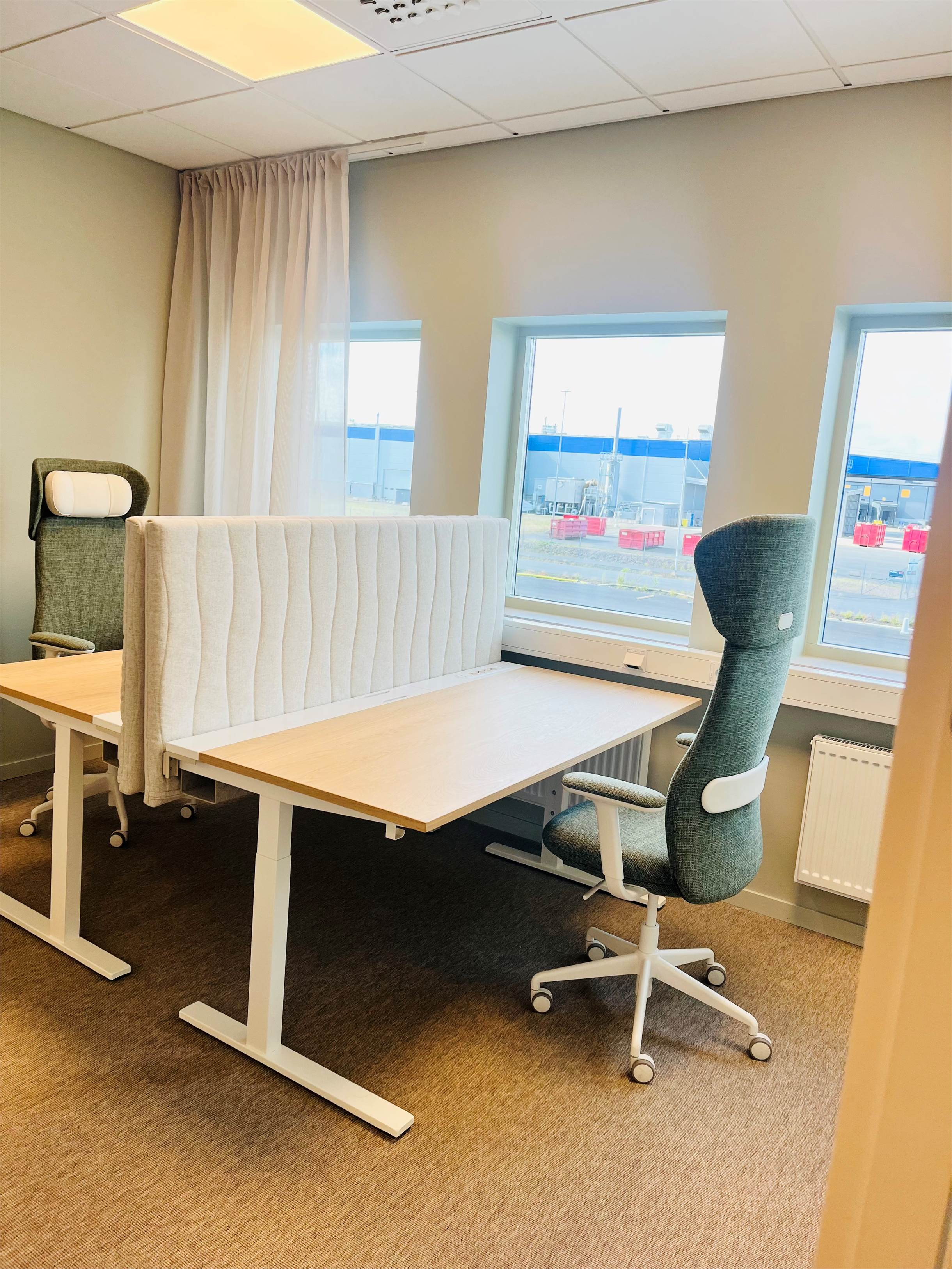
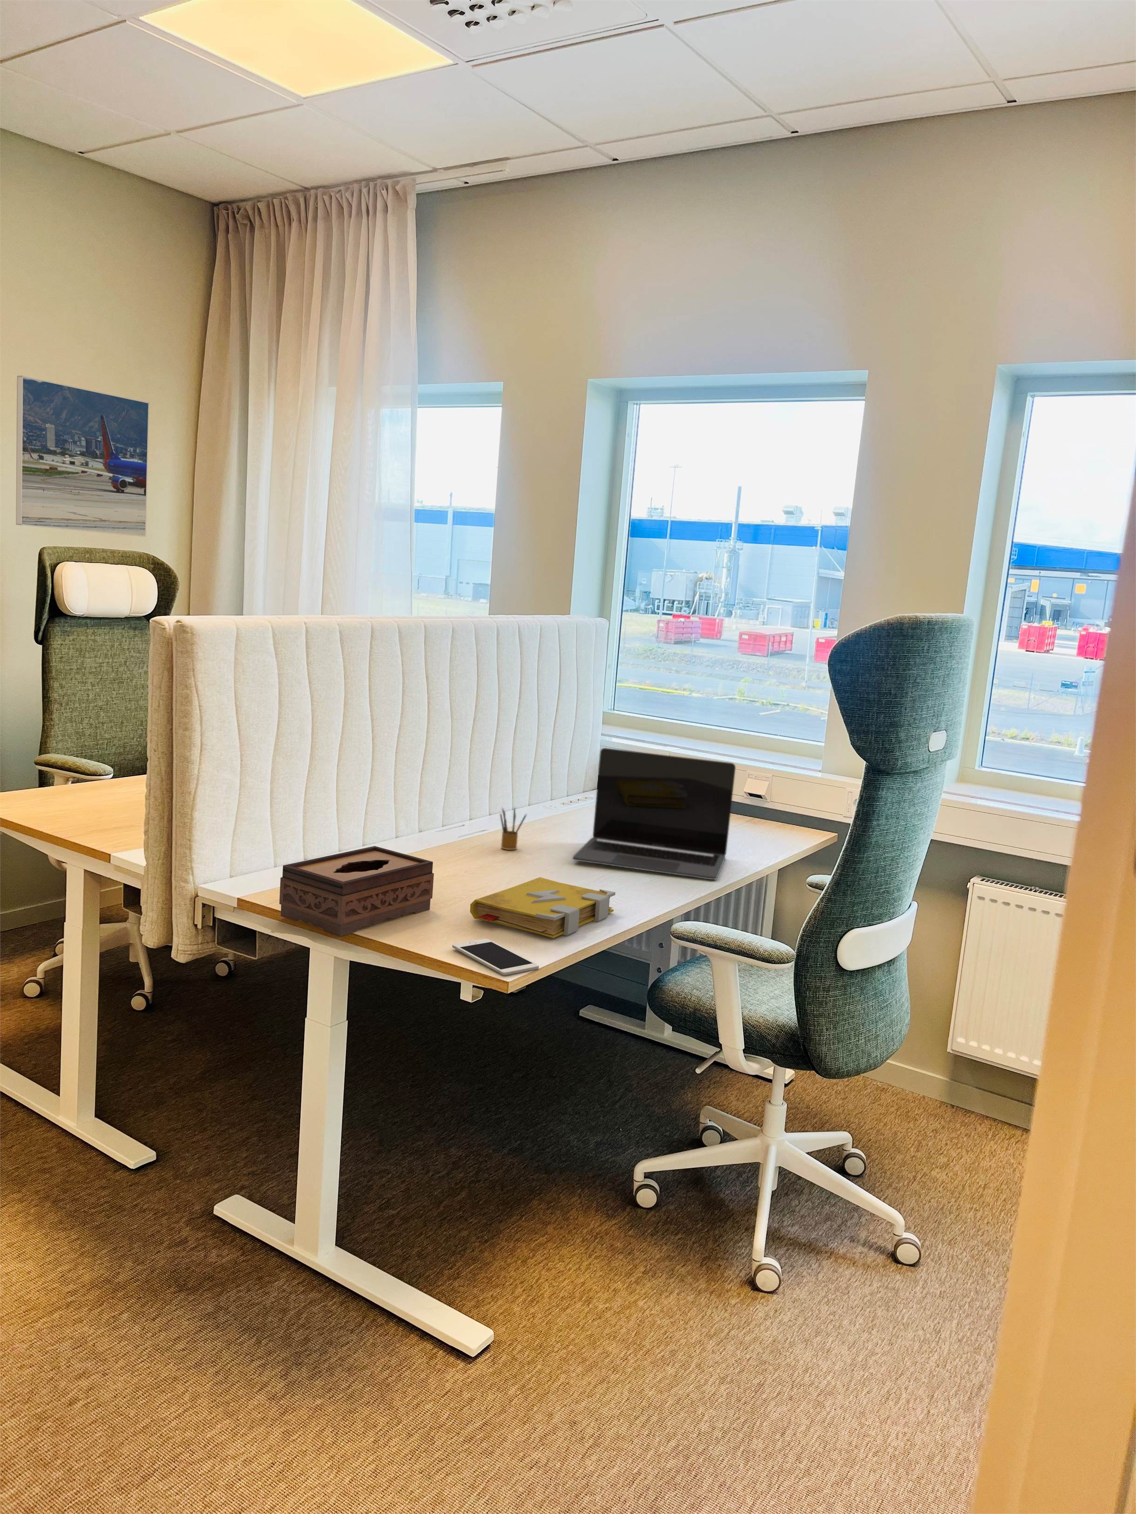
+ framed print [16,375,150,538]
+ cell phone [451,938,539,976]
+ spell book [470,877,616,938]
+ laptop [572,748,736,880]
+ tissue box [279,846,434,937]
+ pencil box [499,807,527,851]
